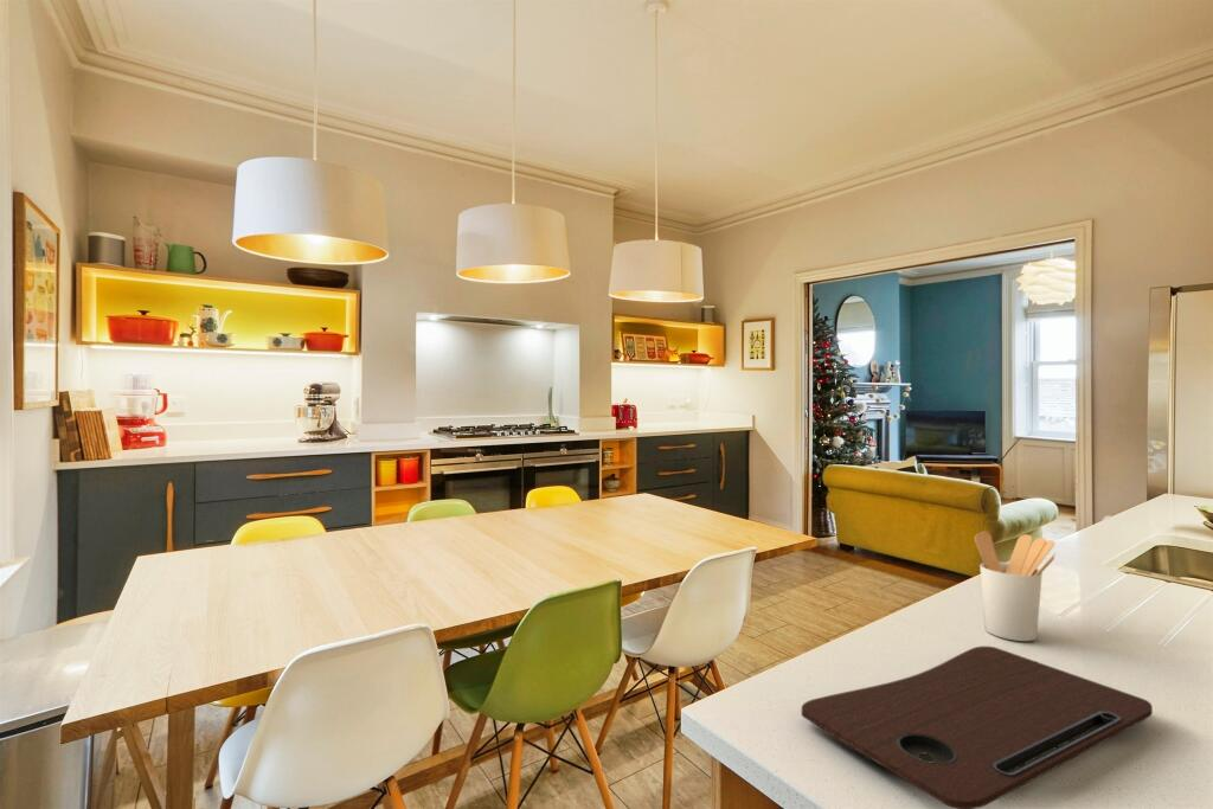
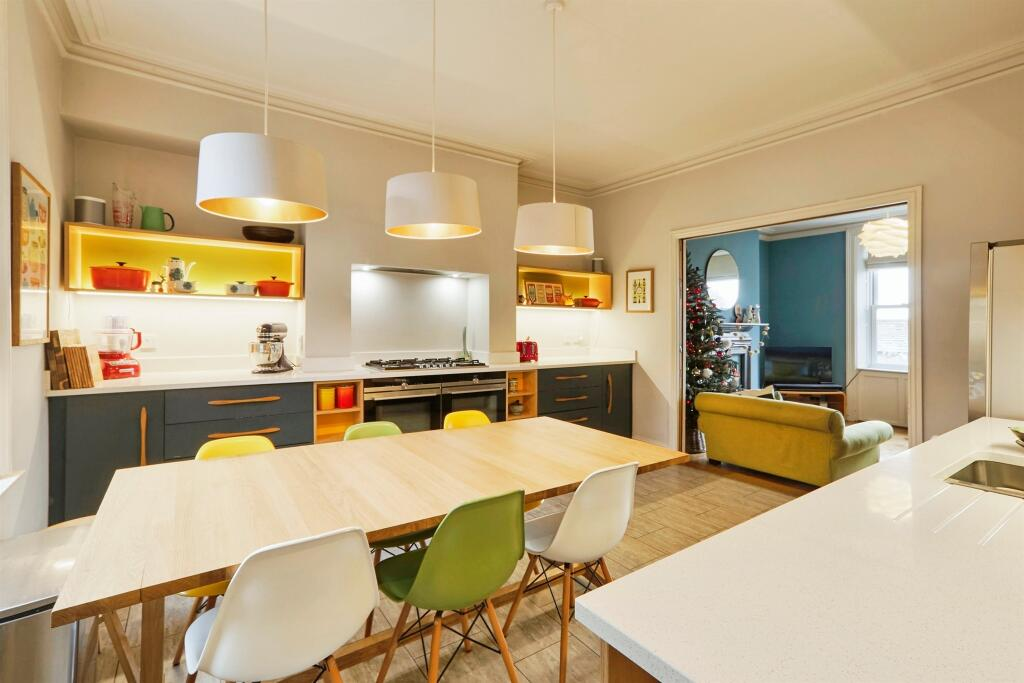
- utensil holder [974,529,1057,642]
- cutting board [801,646,1154,809]
